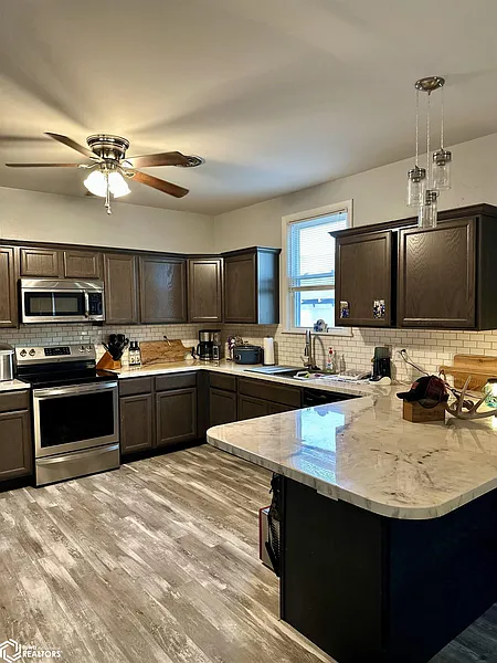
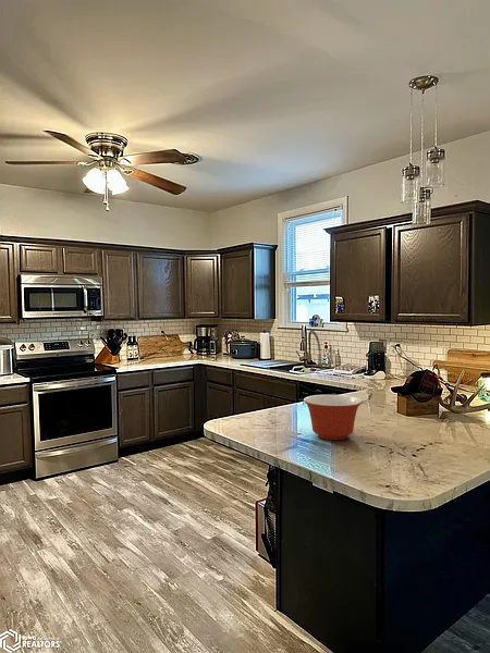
+ mixing bowl [303,394,363,441]
